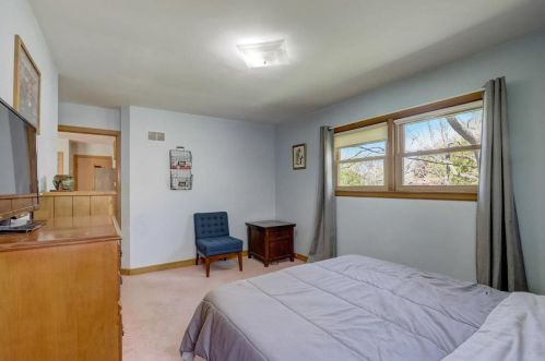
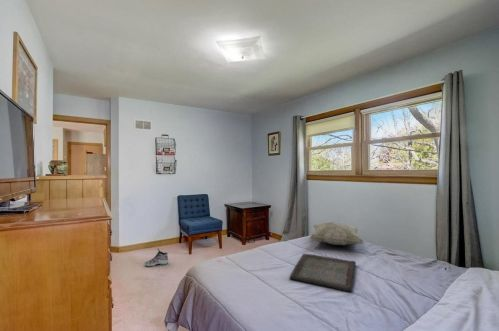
+ decorative pillow [309,221,364,246]
+ sneaker [143,248,169,267]
+ serving tray [289,253,357,292]
